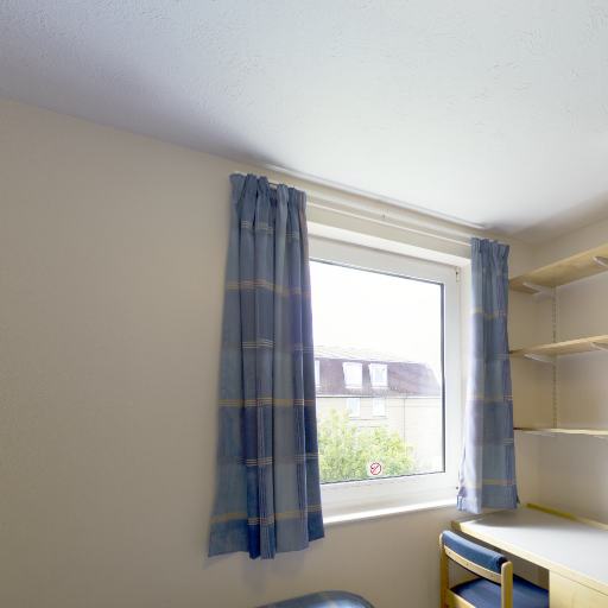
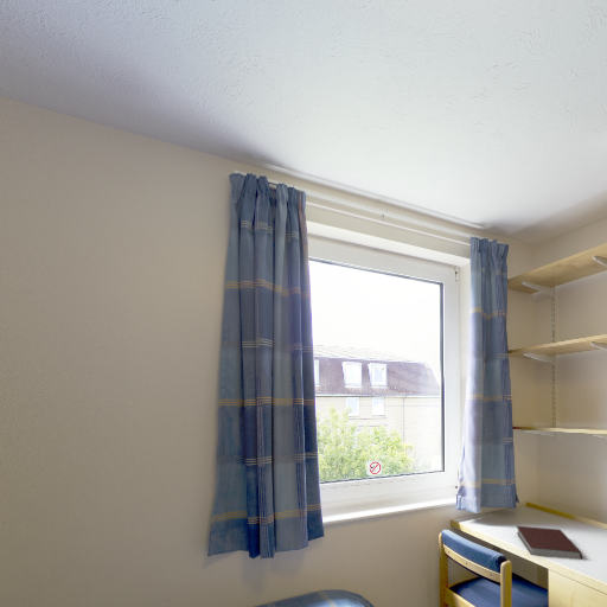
+ notebook [516,525,583,561]
